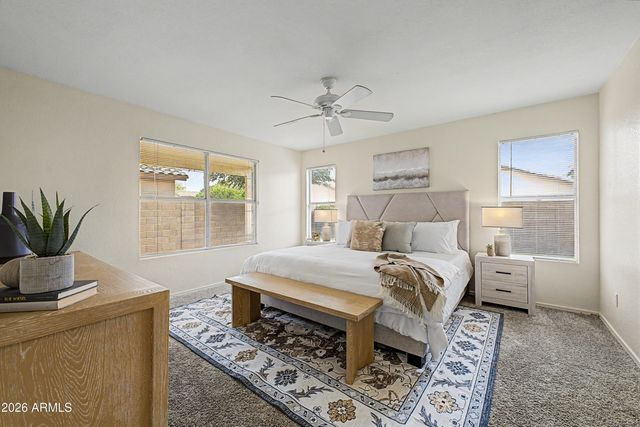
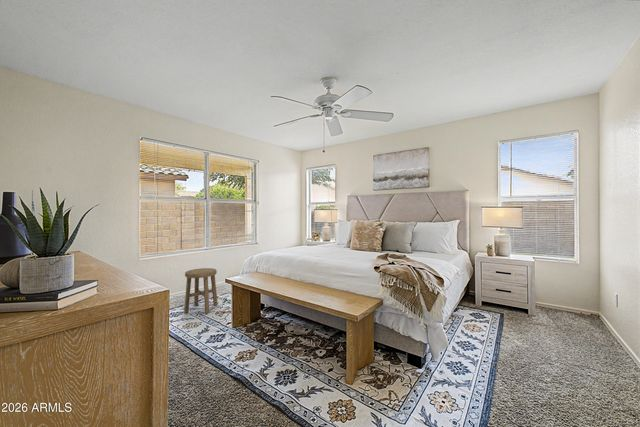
+ stool [183,267,219,314]
